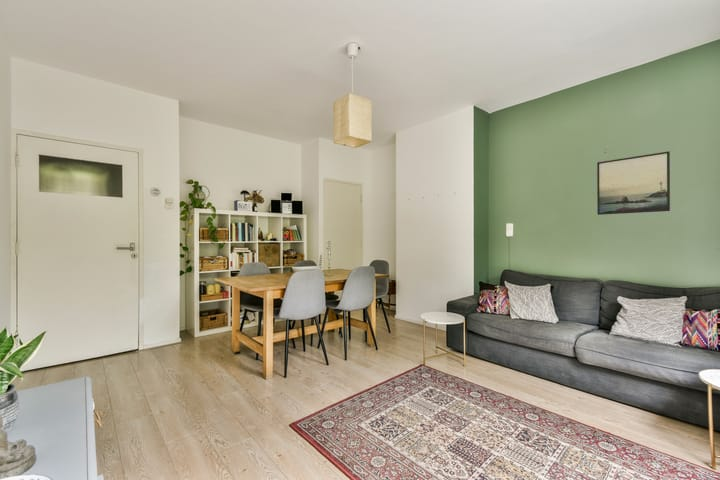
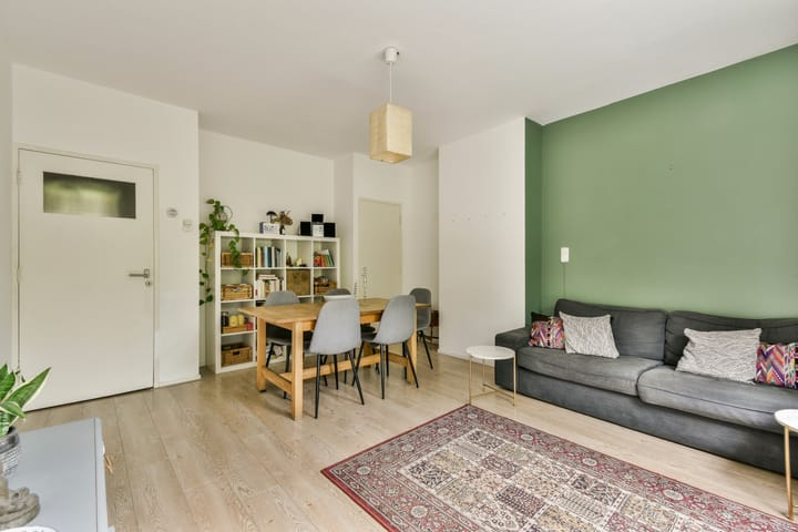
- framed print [596,150,671,216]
